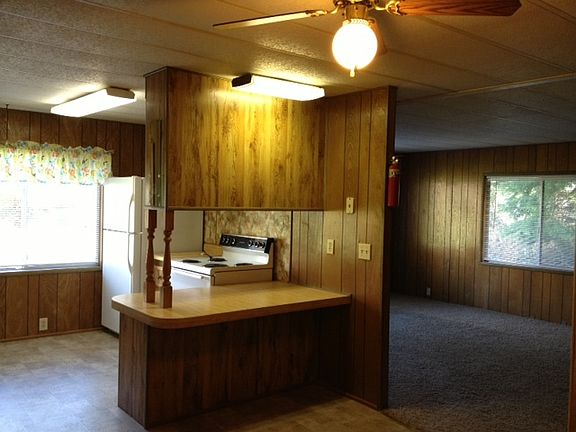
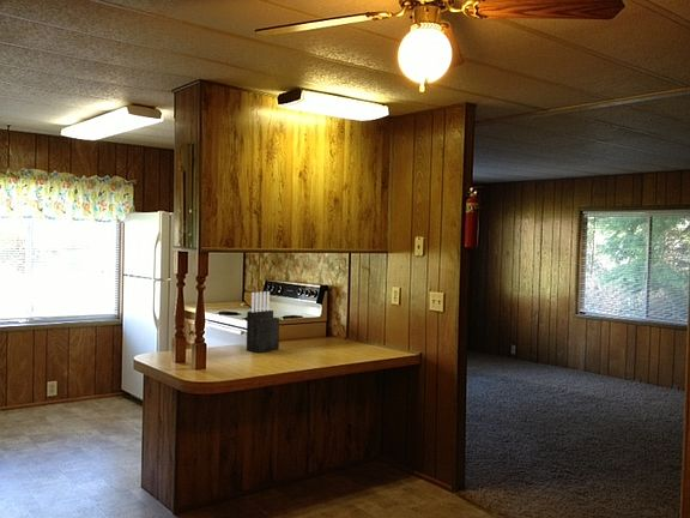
+ knife block [246,290,280,354]
